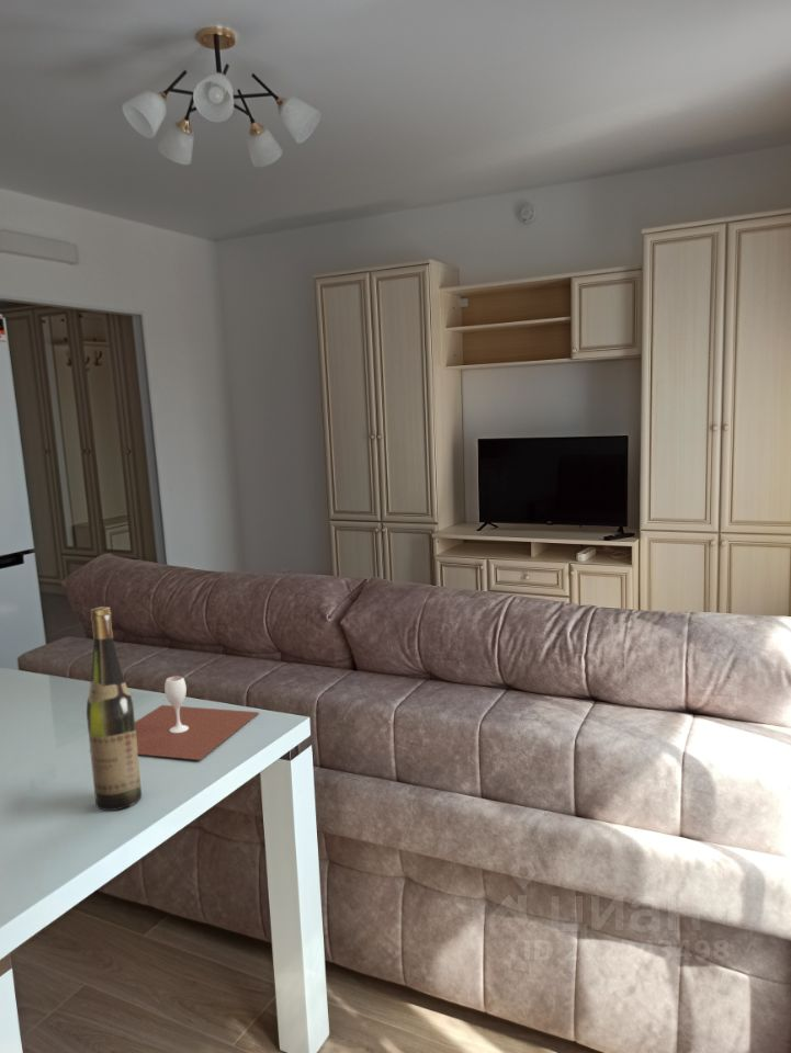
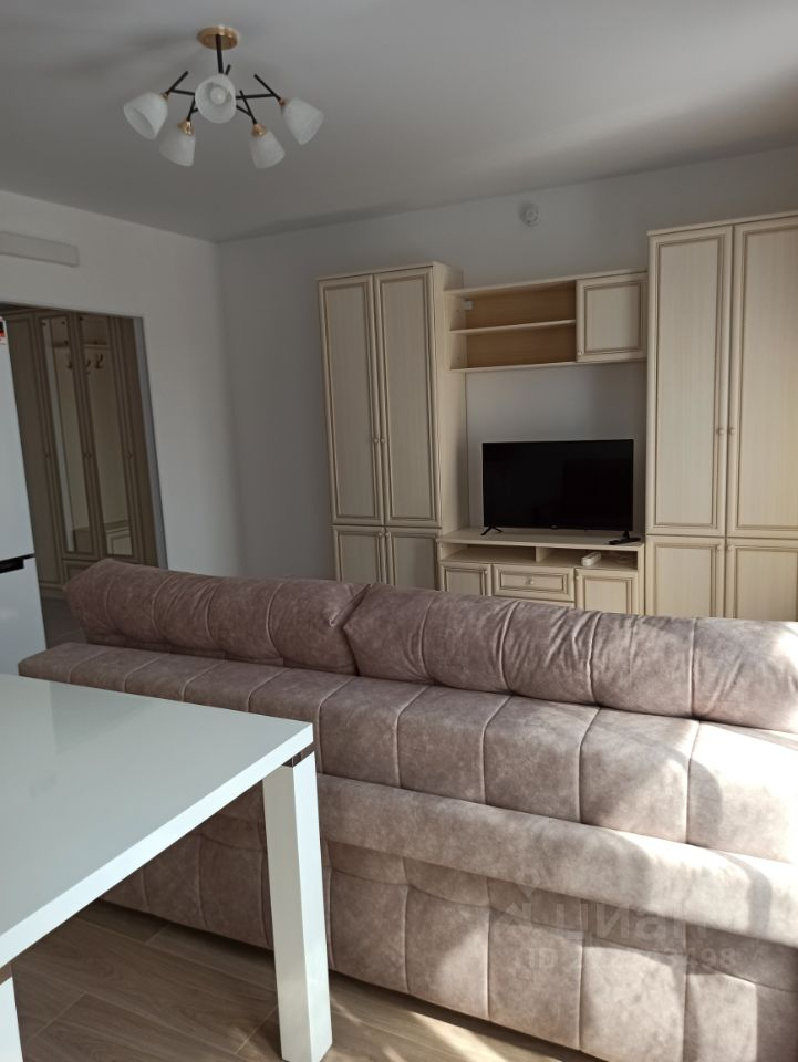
- wine glass [135,675,260,761]
- wine bottle [86,605,143,812]
